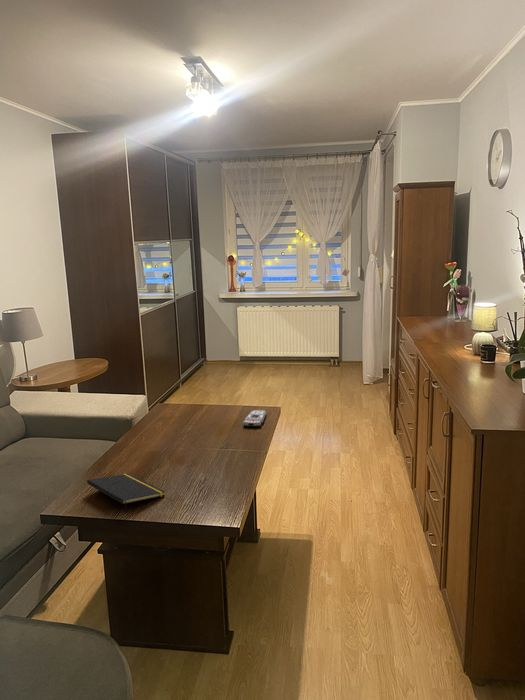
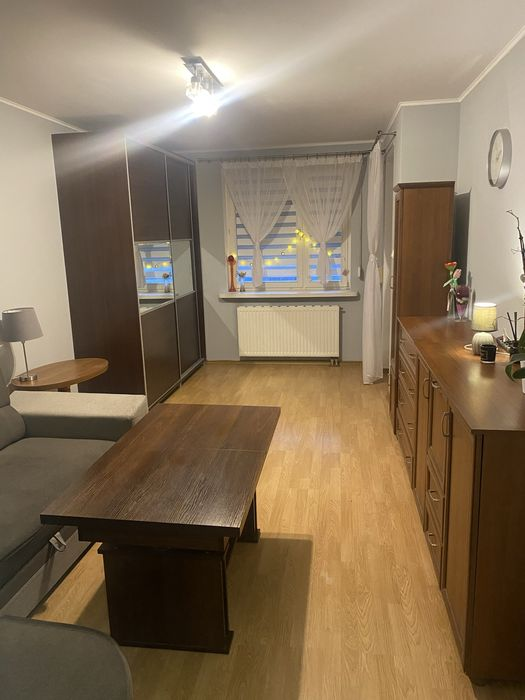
- remote control [242,409,267,428]
- notepad [86,472,166,515]
